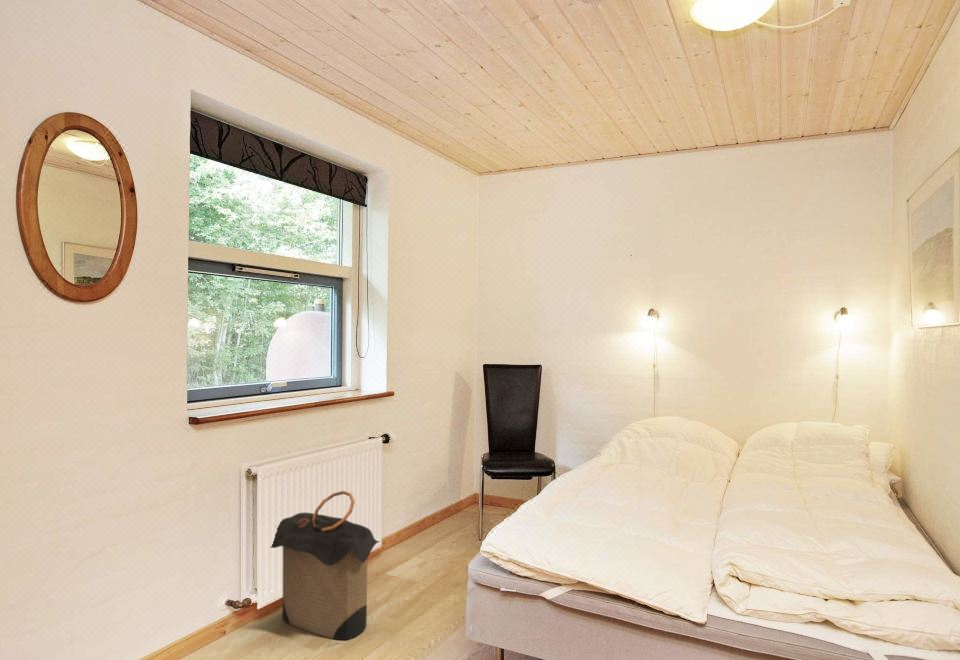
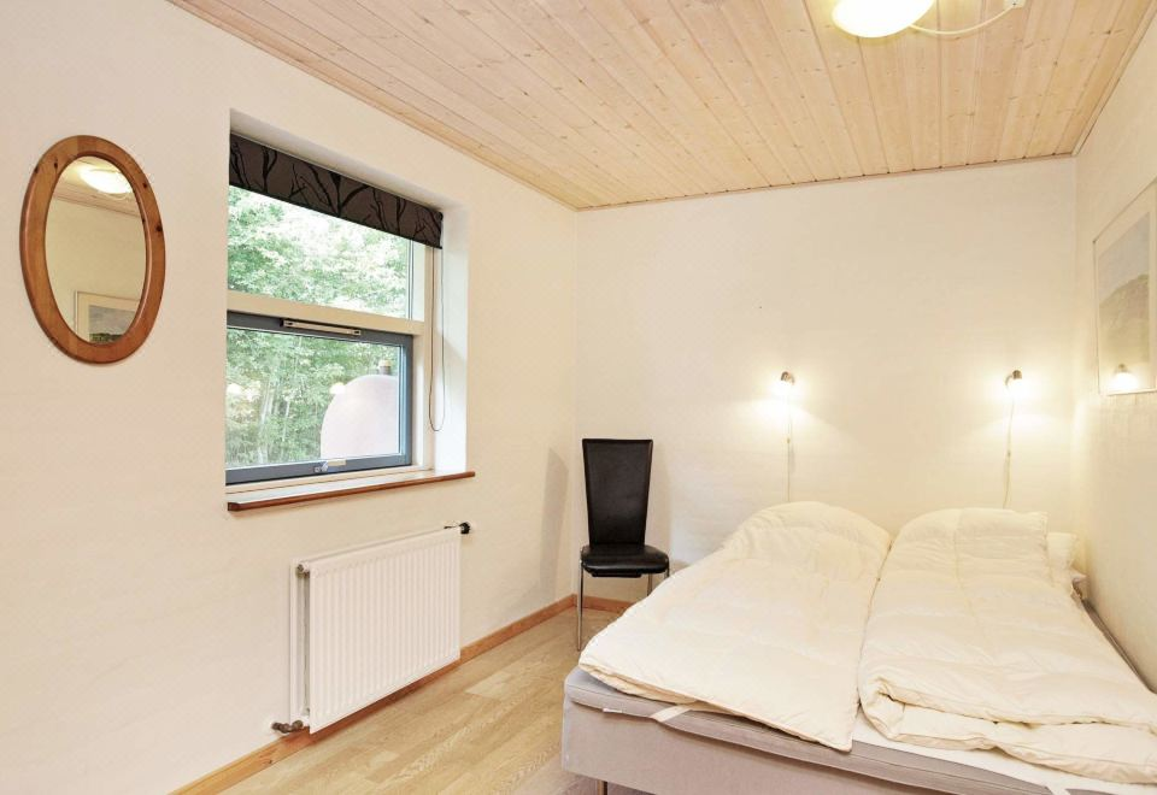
- laundry hamper [270,490,381,641]
